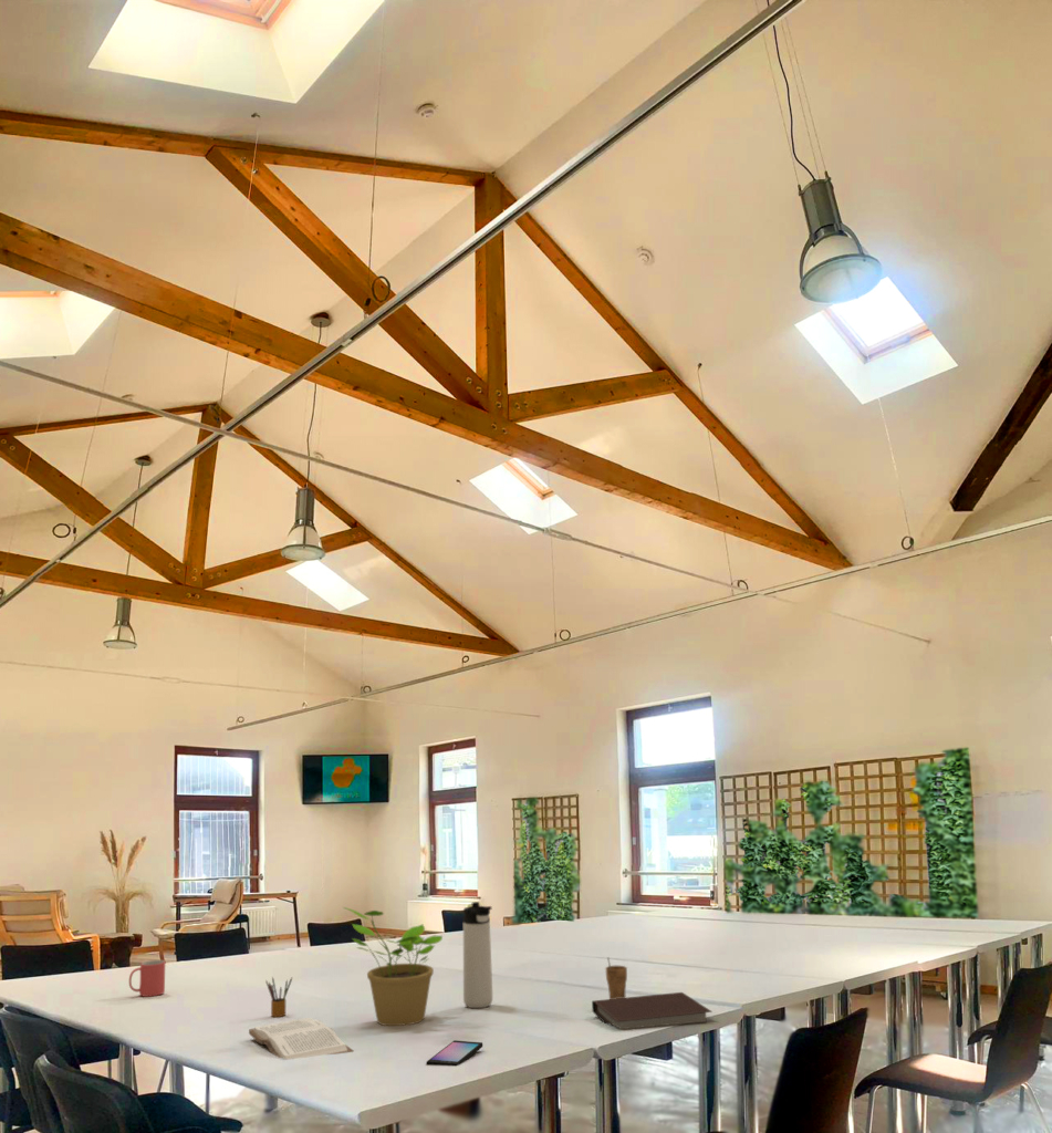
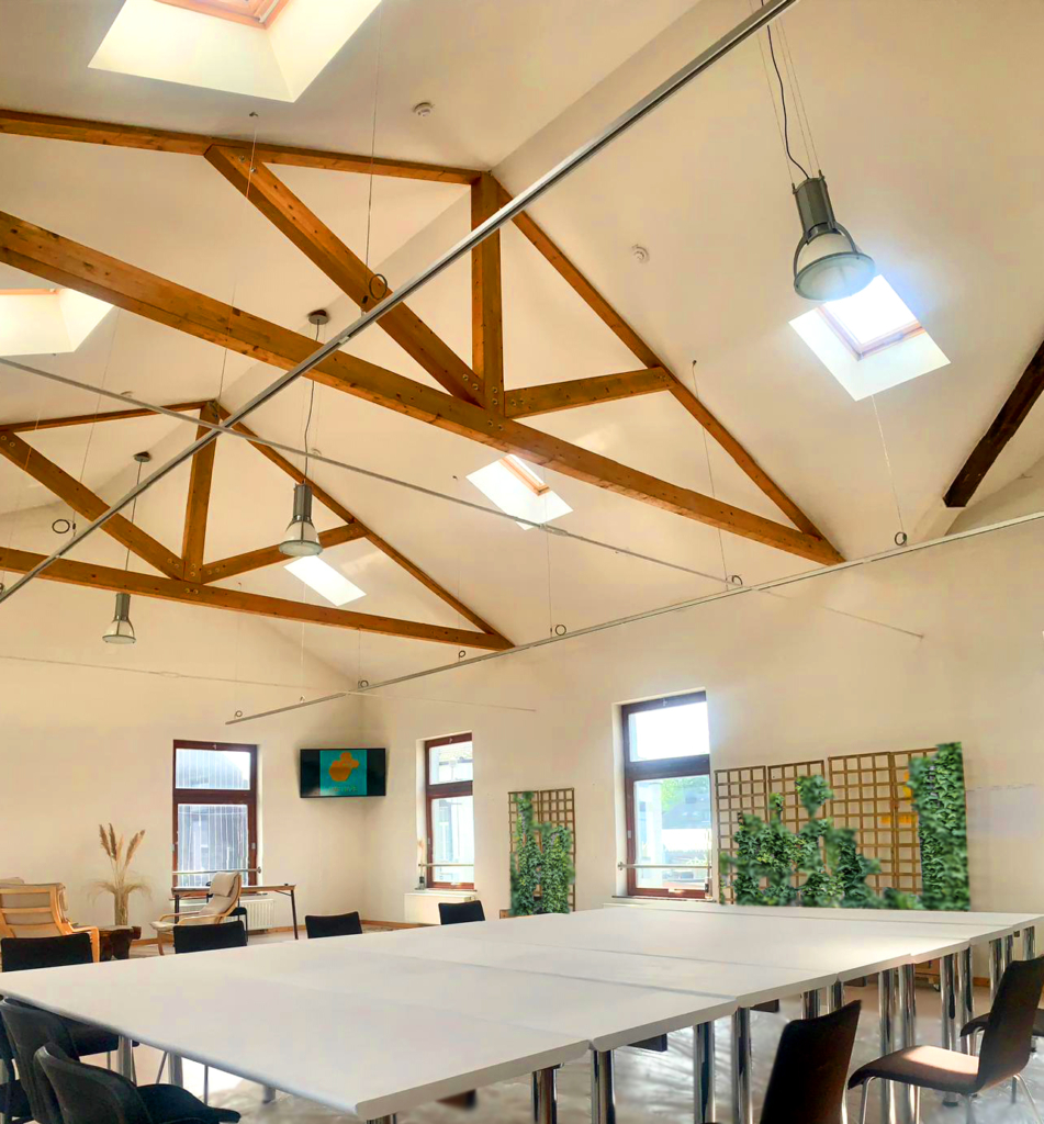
- book [248,1017,355,1061]
- smartphone [425,1039,483,1067]
- mug [128,959,166,998]
- cup [604,956,628,999]
- potted plant [342,906,444,1027]
- pencil box [264,976,293,1018]
- thermos bottle [462,901,493,1009]
- notebook [591,991,714,1030]
